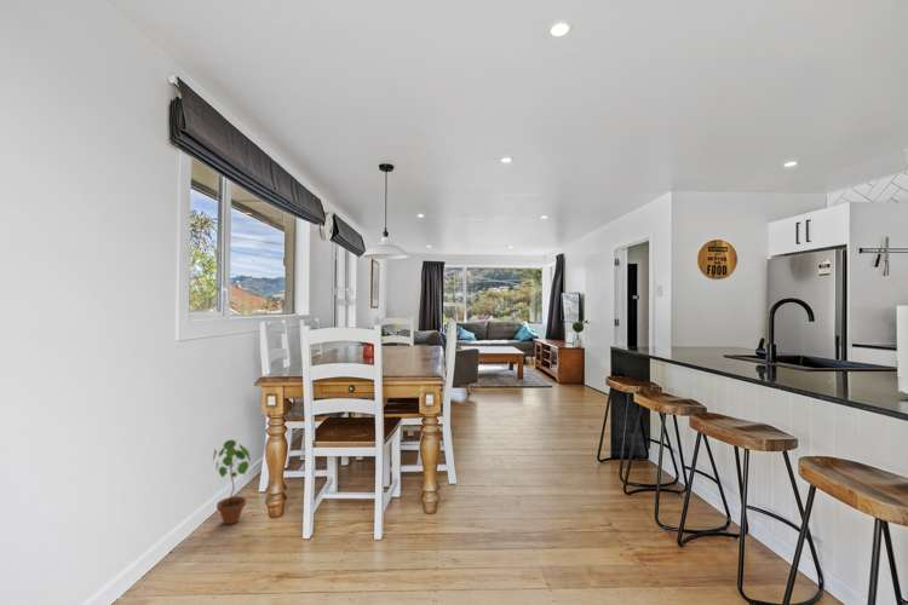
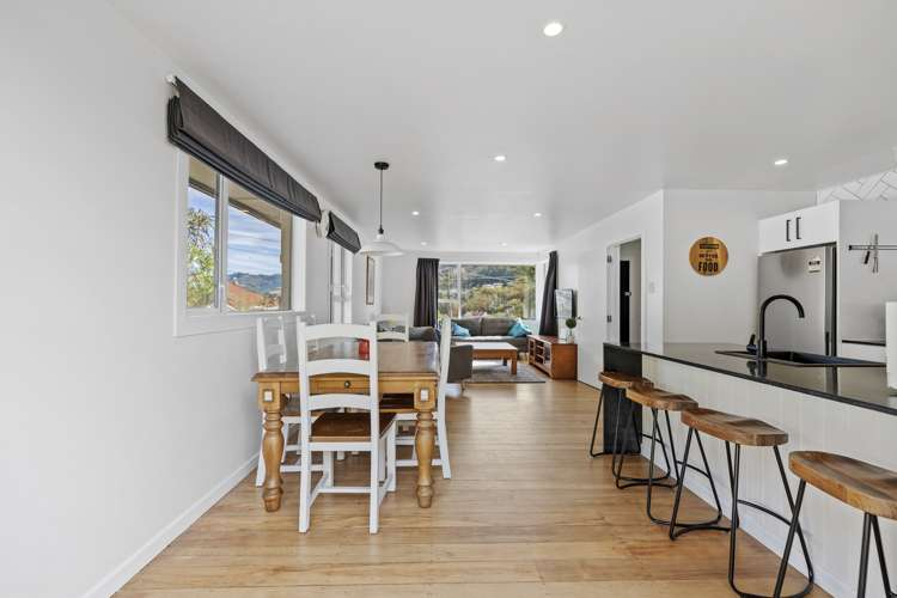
- potted plant [212,438,252,525]
